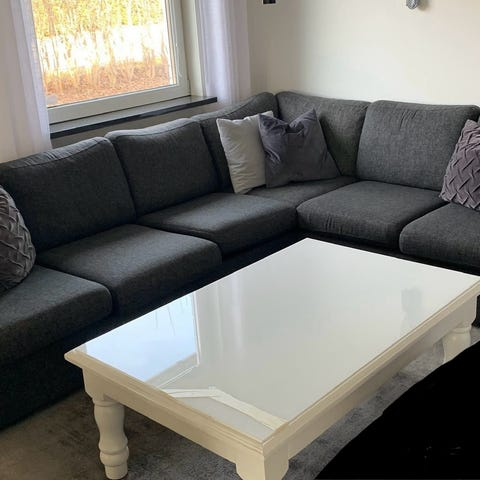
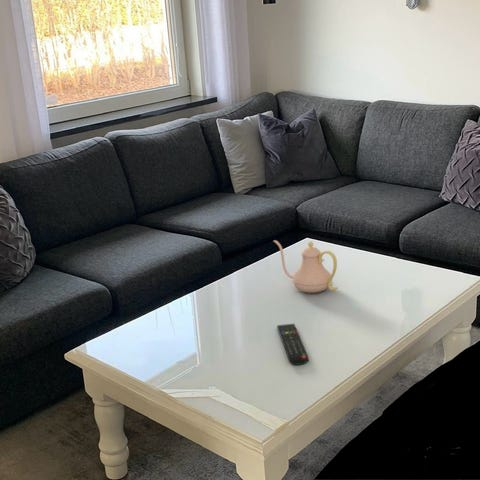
+ remote control [276,323,310,366]
+ teapot [273,239,339,294]
